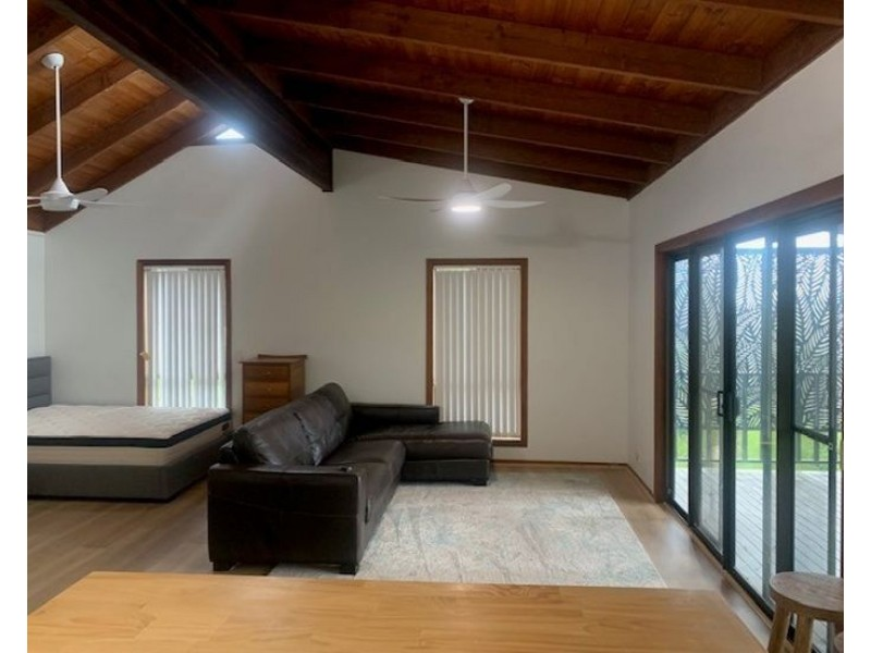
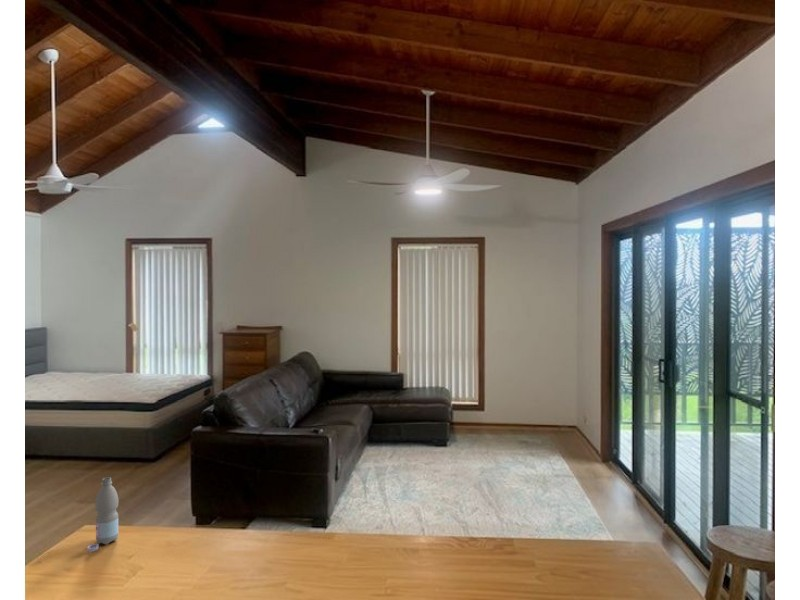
+ water bottle [86,476,119,552]
